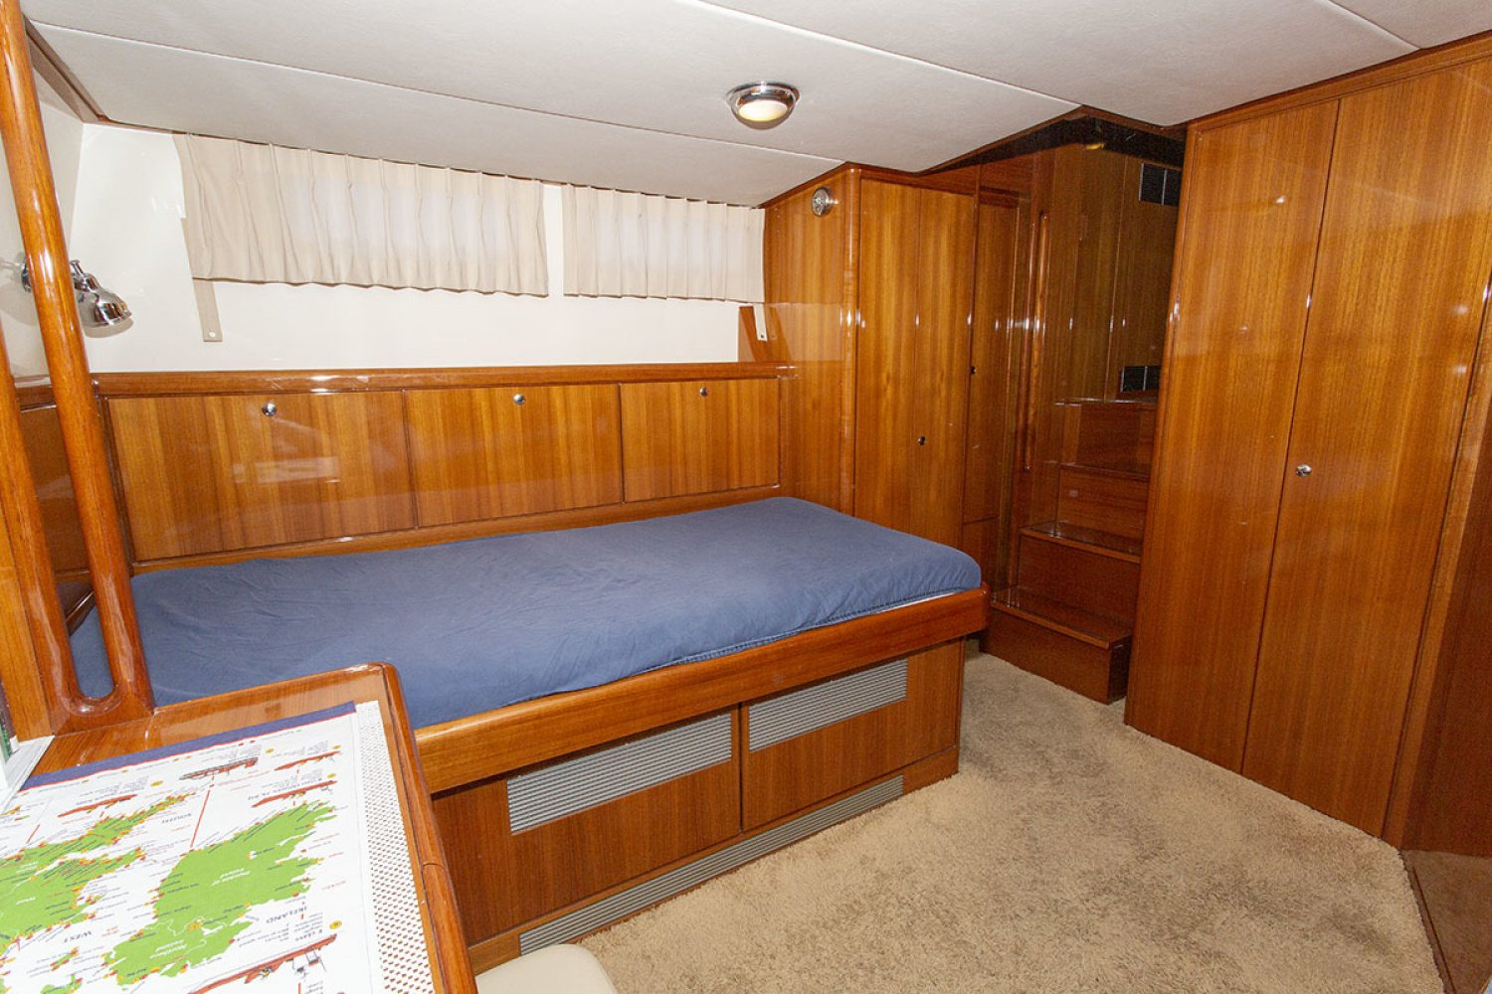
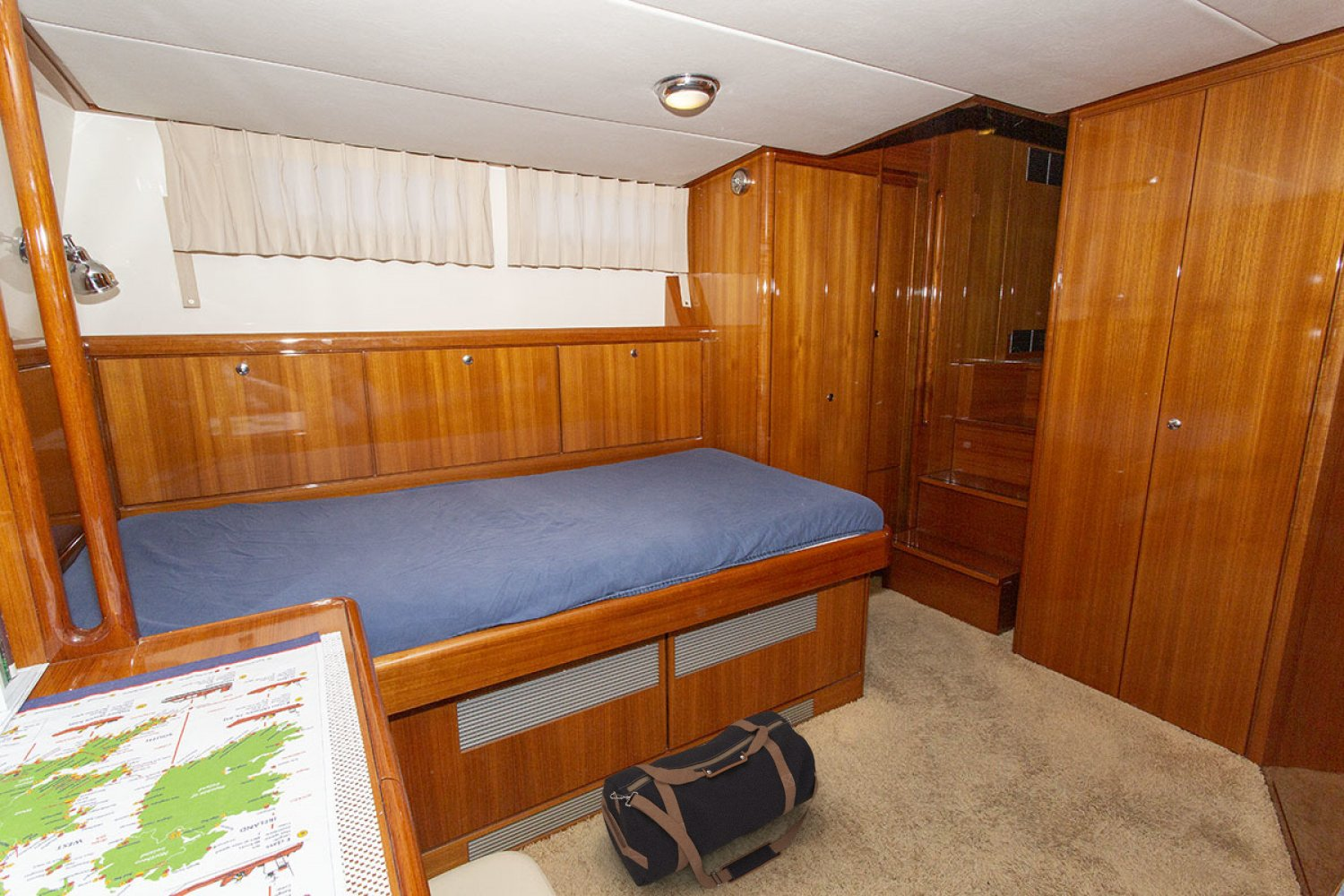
+ duffel bag [600,710,819,890]
